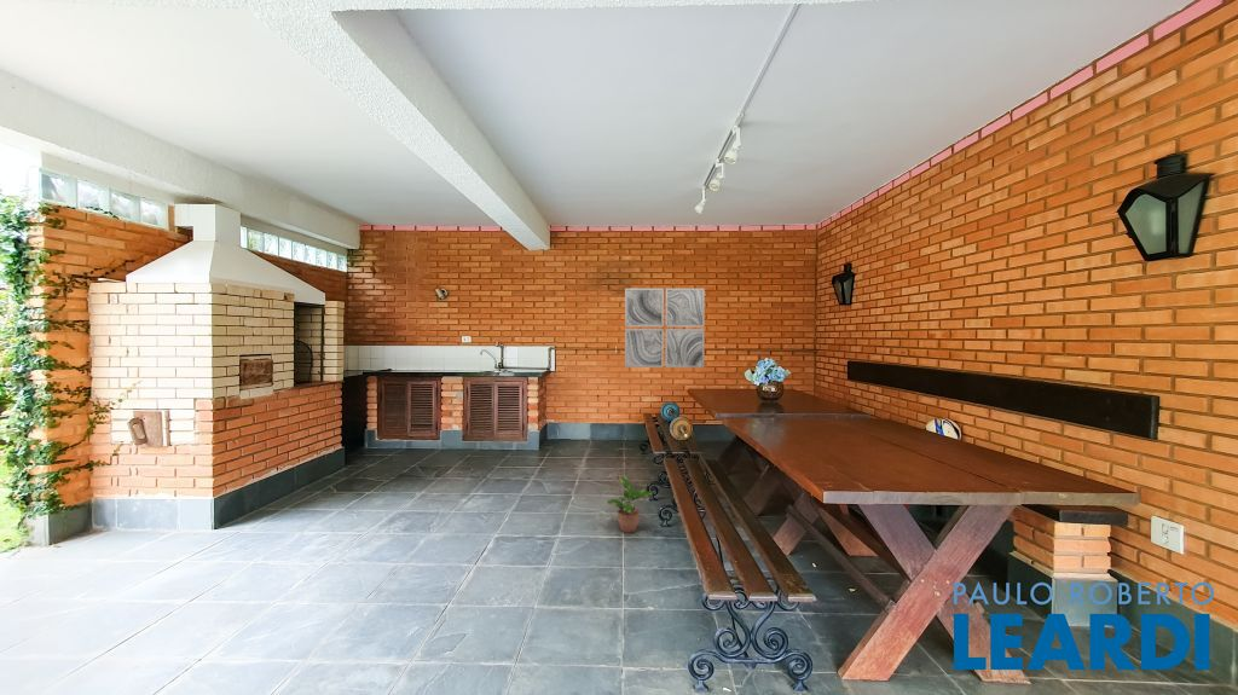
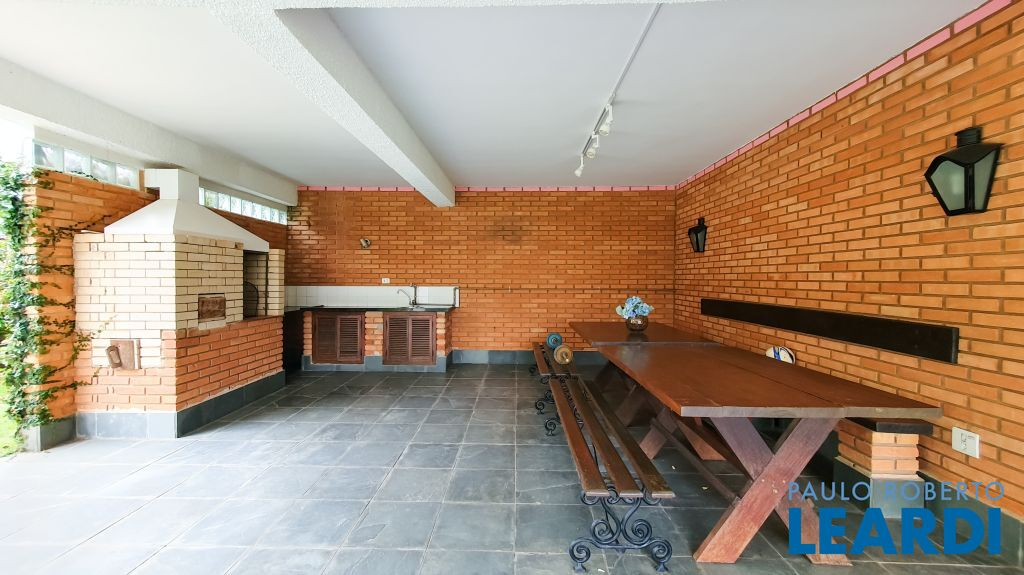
- wall art [624,288,706,369]
- potted plant [606,475,653,534]
